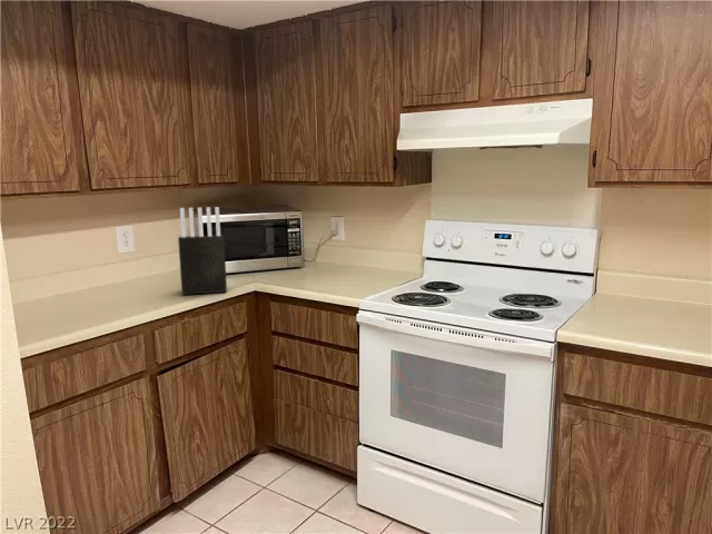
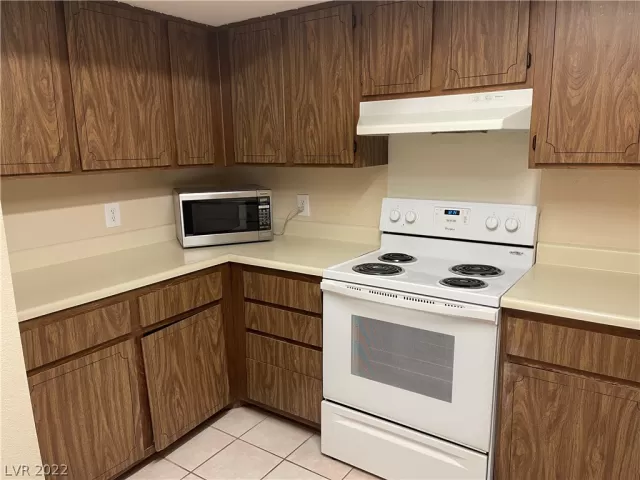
- knife block [177,206,228,296]
